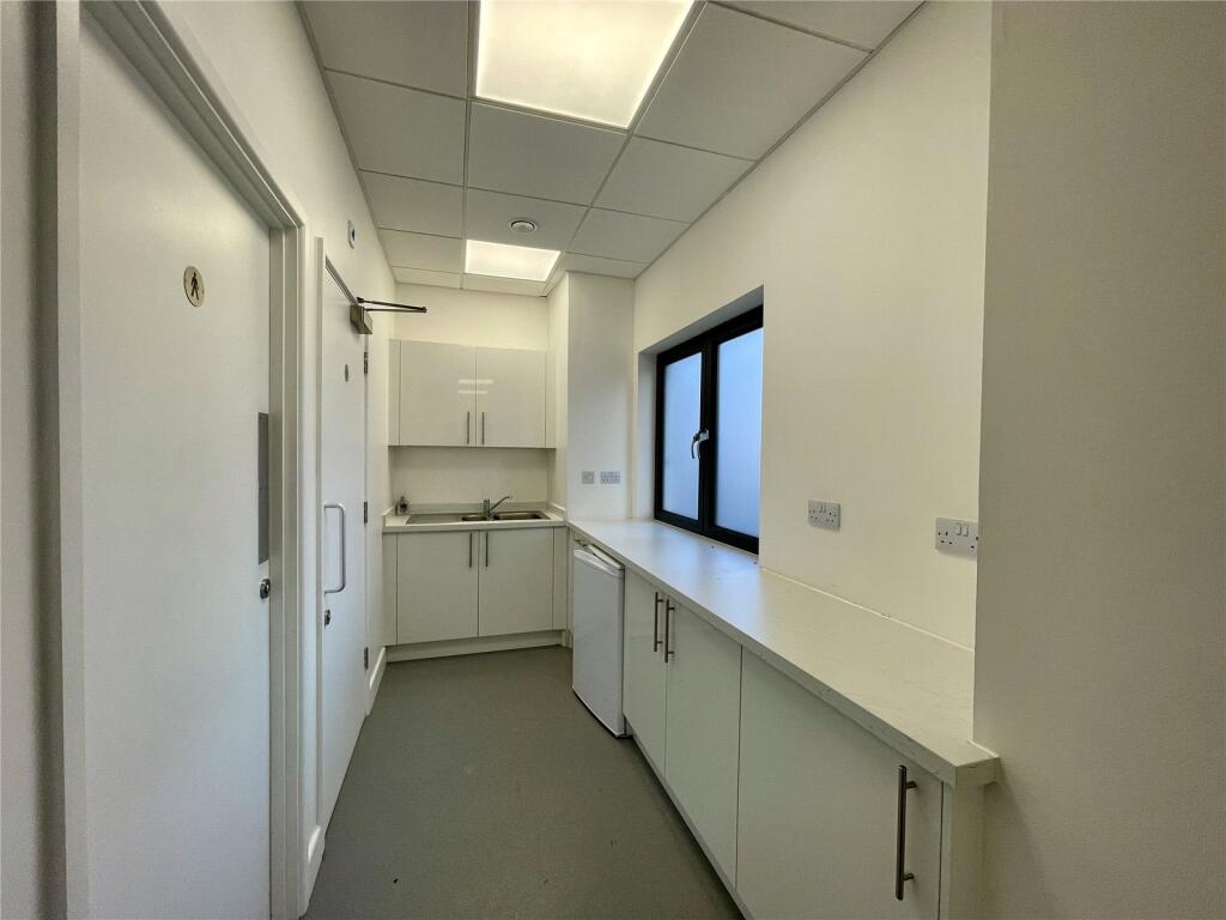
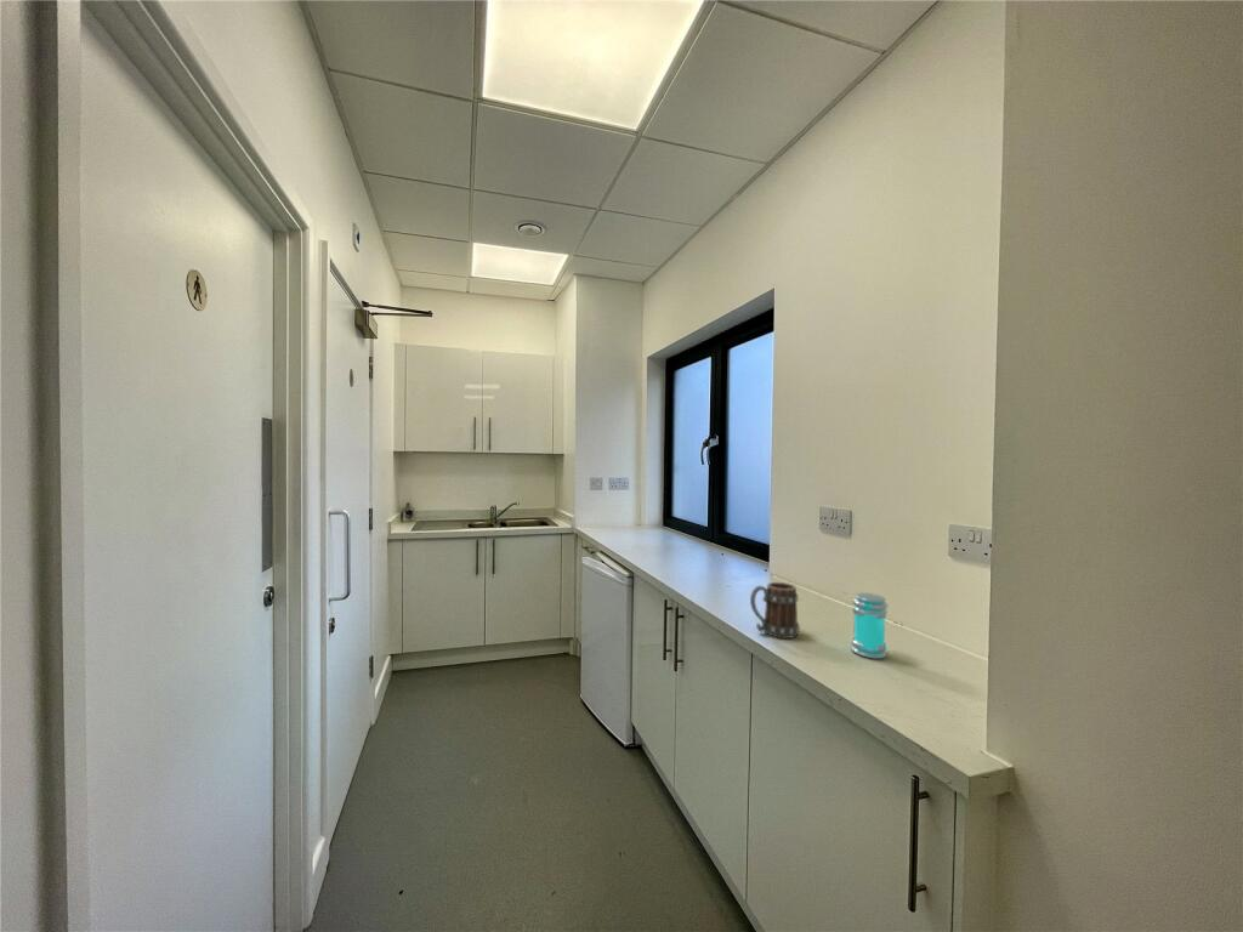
+ mug [749,581,801,640]
+ jar [850,592,889,660]
